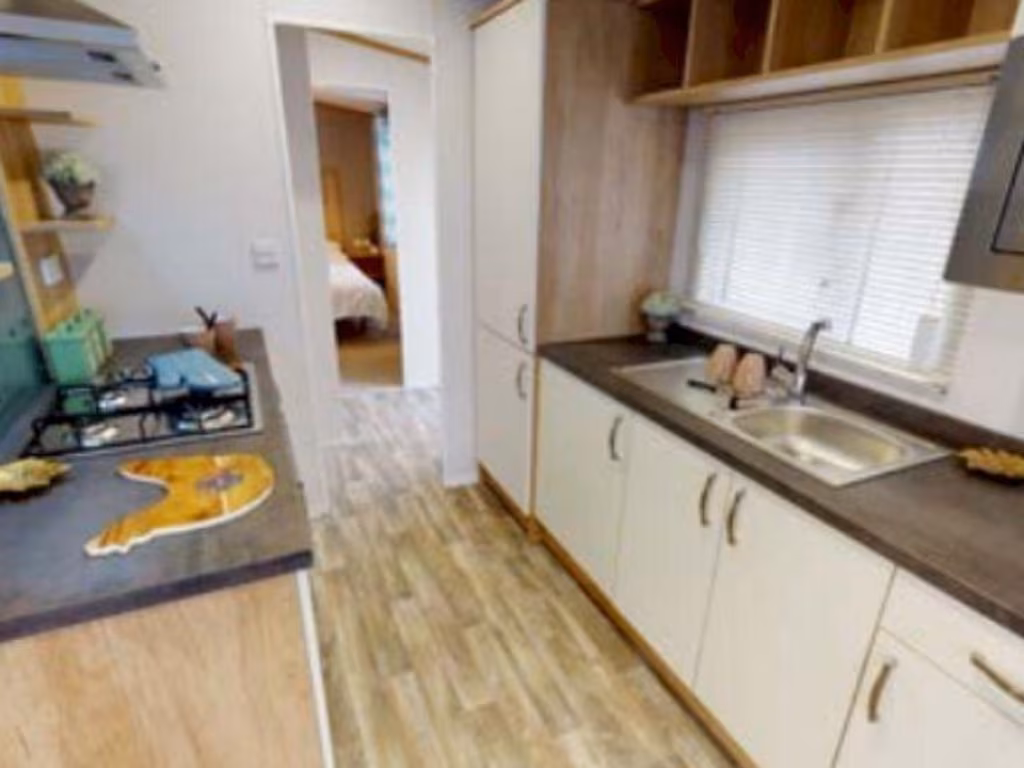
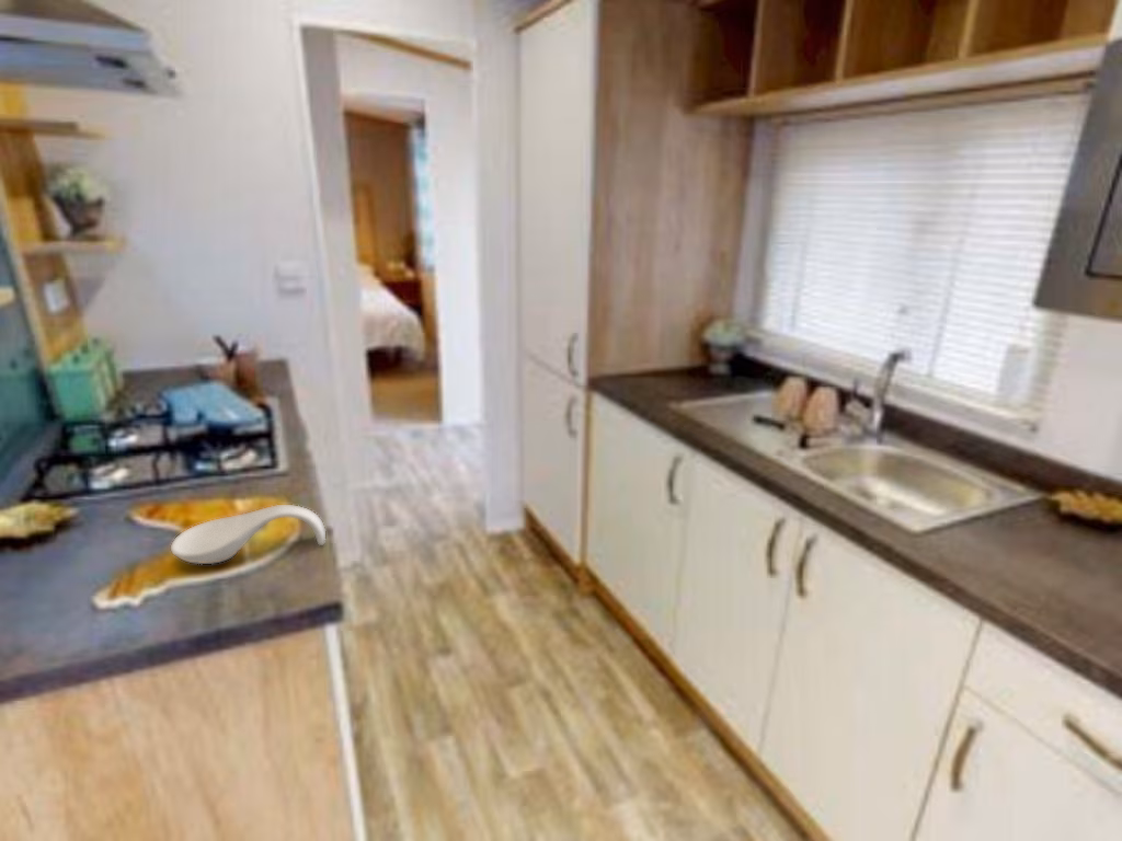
+ spoon rest [170,504,327,565]
